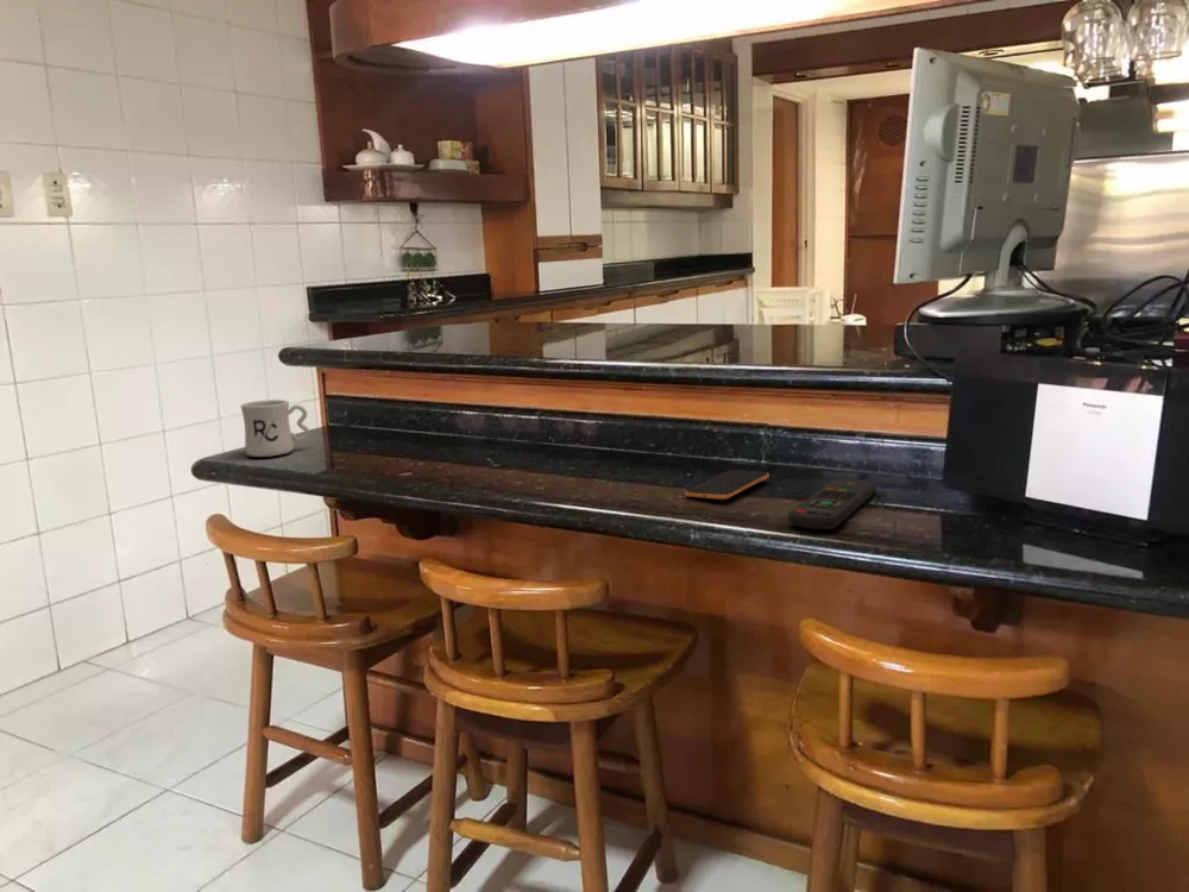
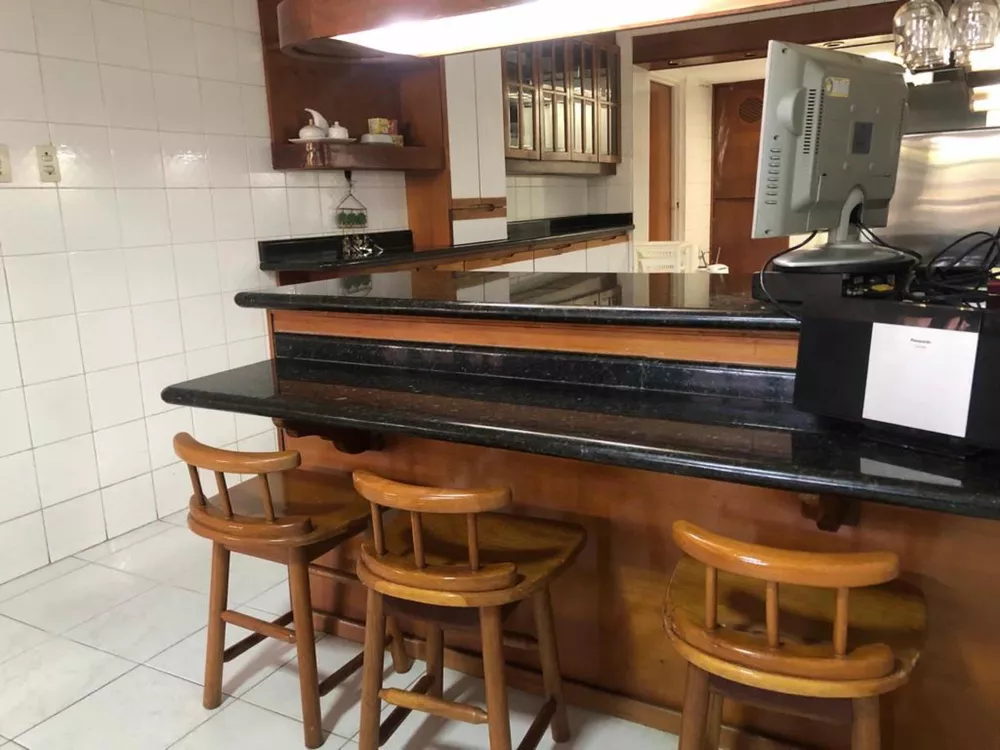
- smartphone [684,469,770,501]
- mug [240,398,310,458]
- remote control [787,478,877,530]
